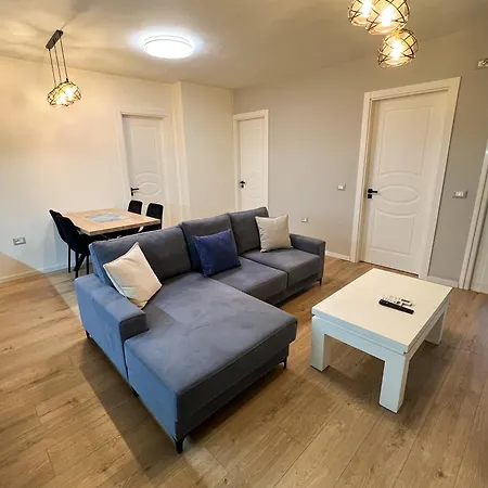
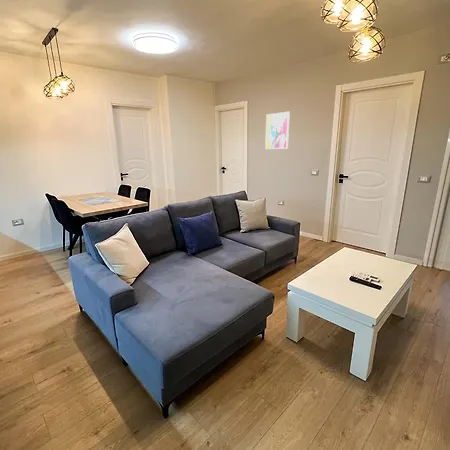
+ wall art [264,111,291,150]
